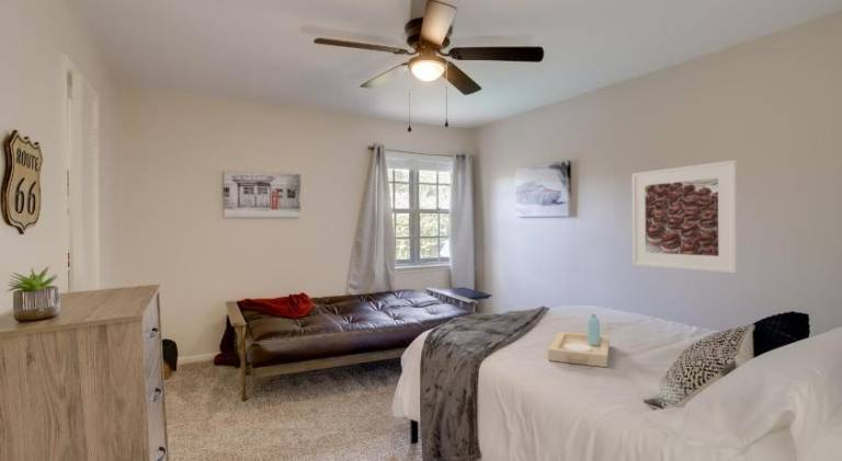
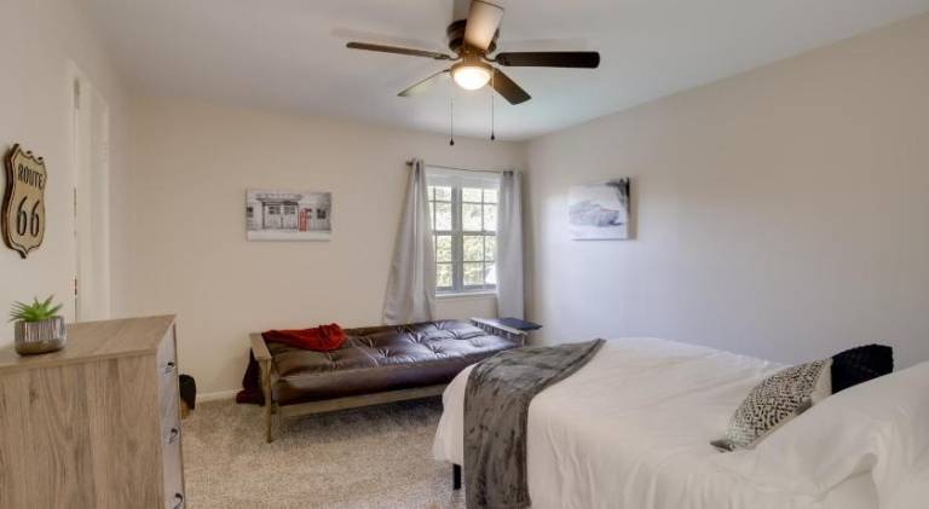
- serving tray [547,313,611,368]
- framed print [632,159,739,274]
